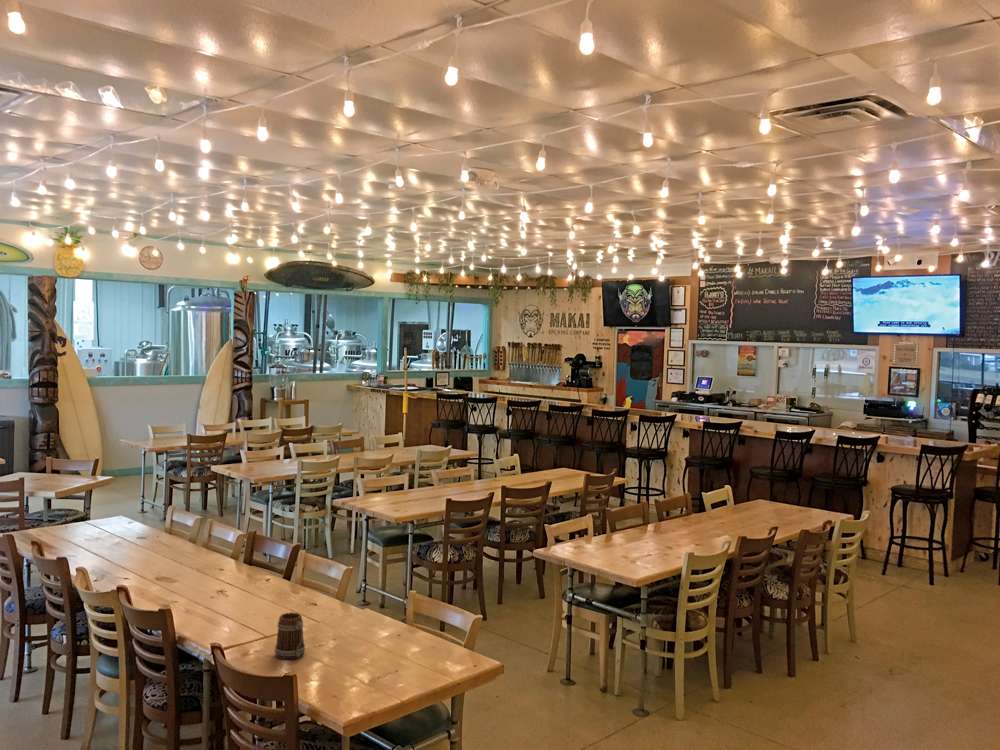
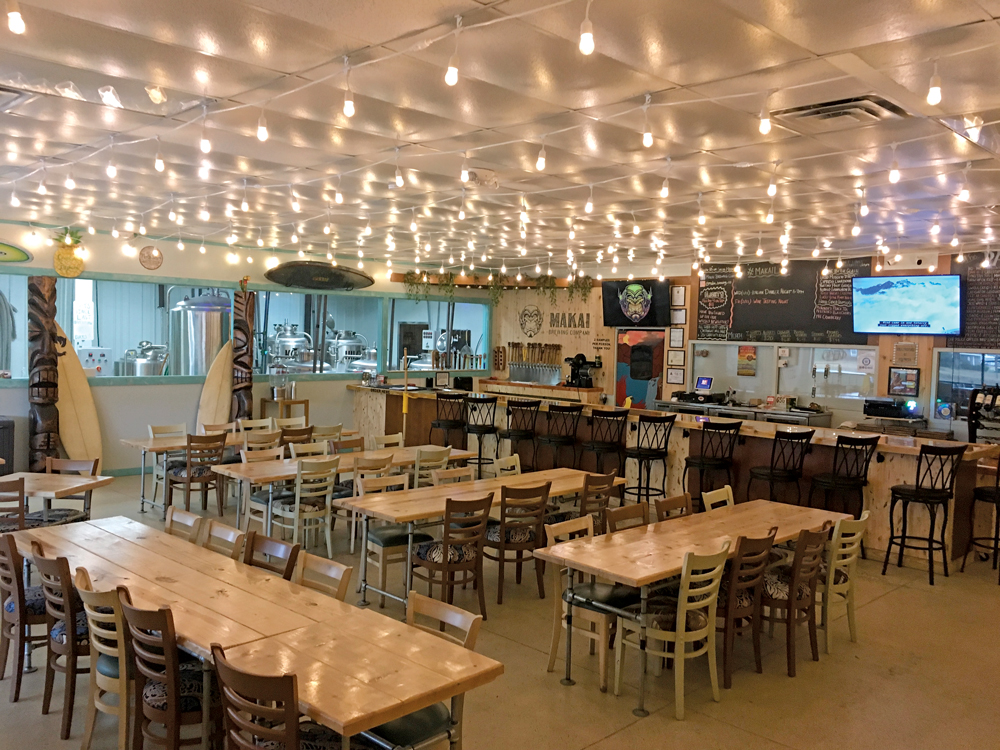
- beer mug [274,611,306,660]
